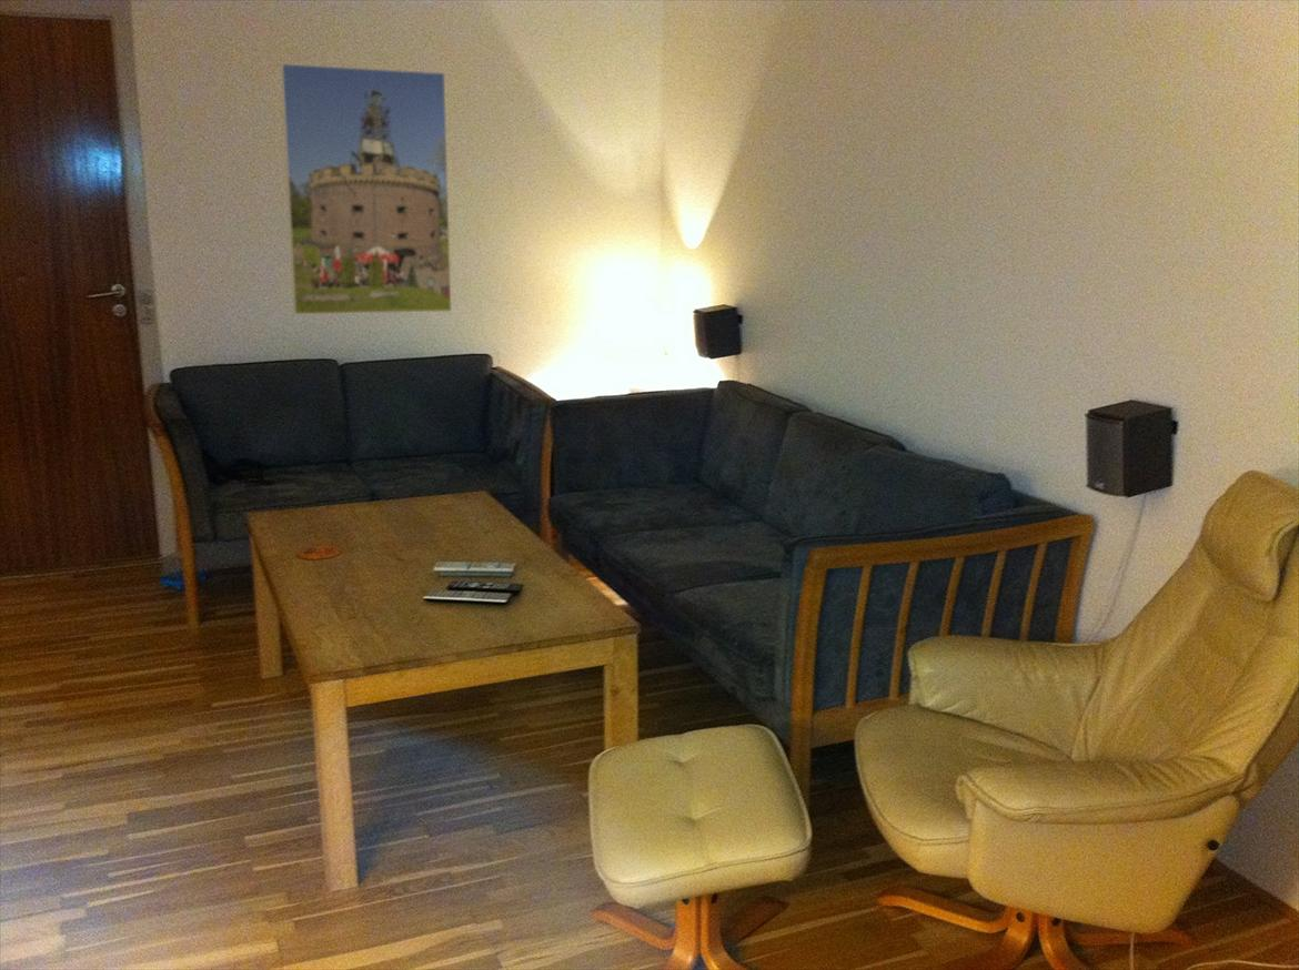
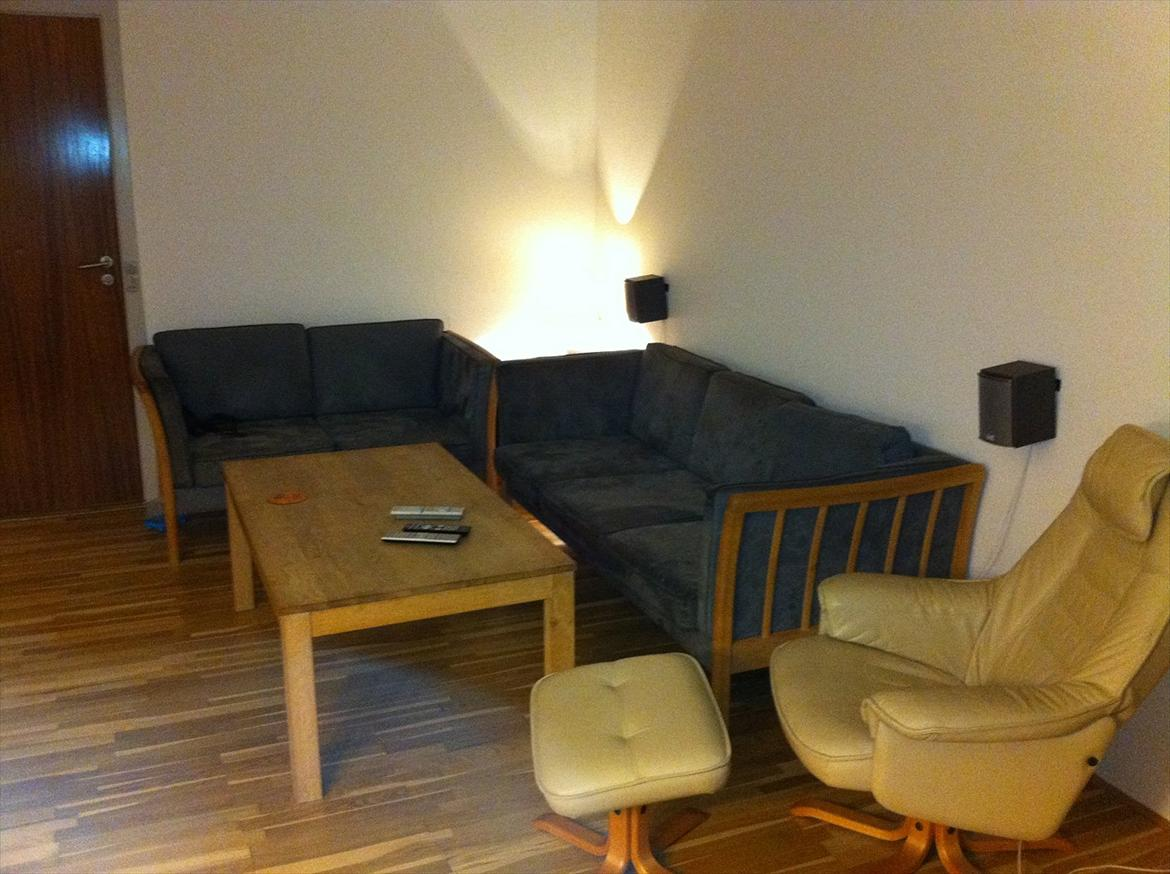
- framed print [280,62,453,315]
